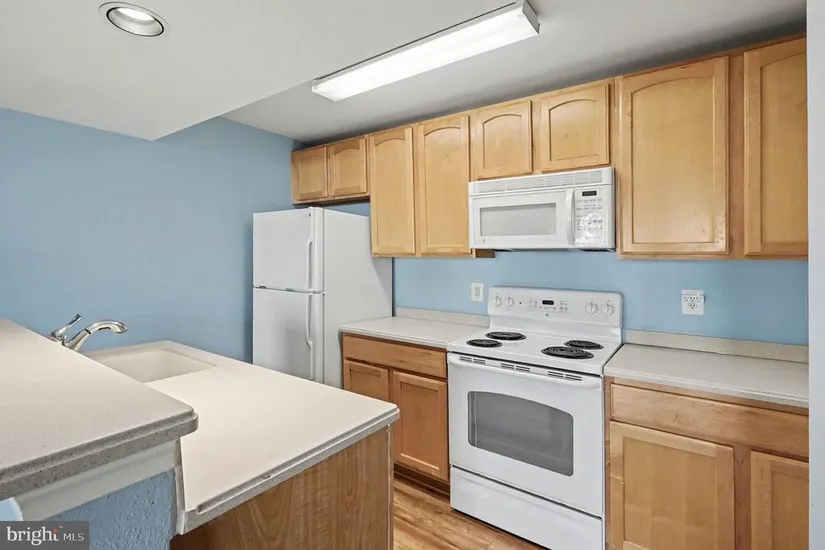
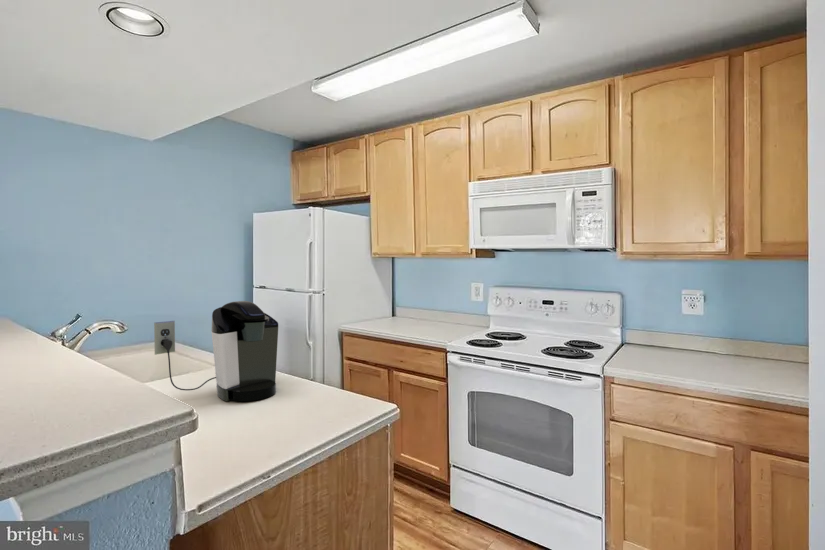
+ coffee maker [153,300,279,402]
